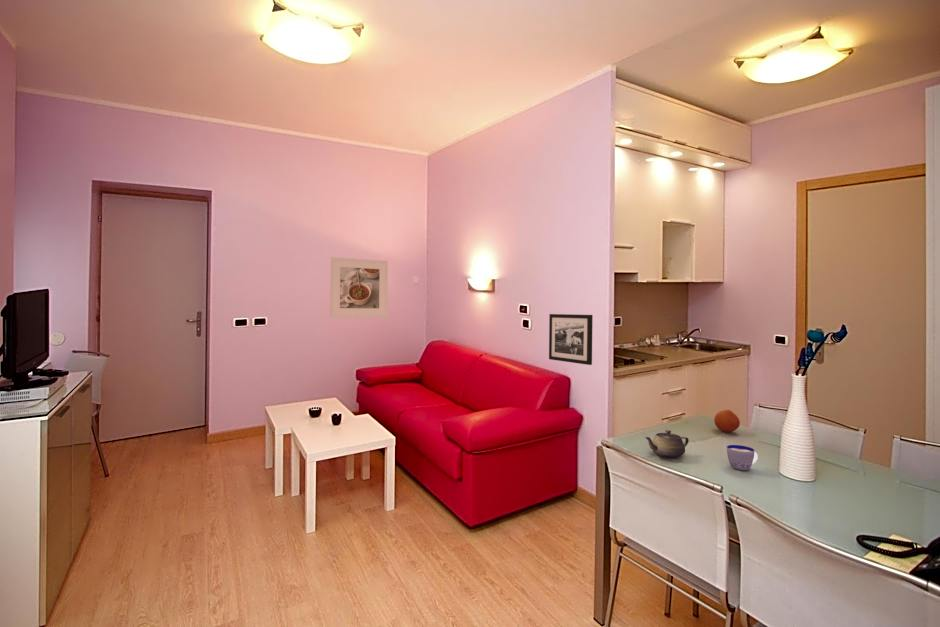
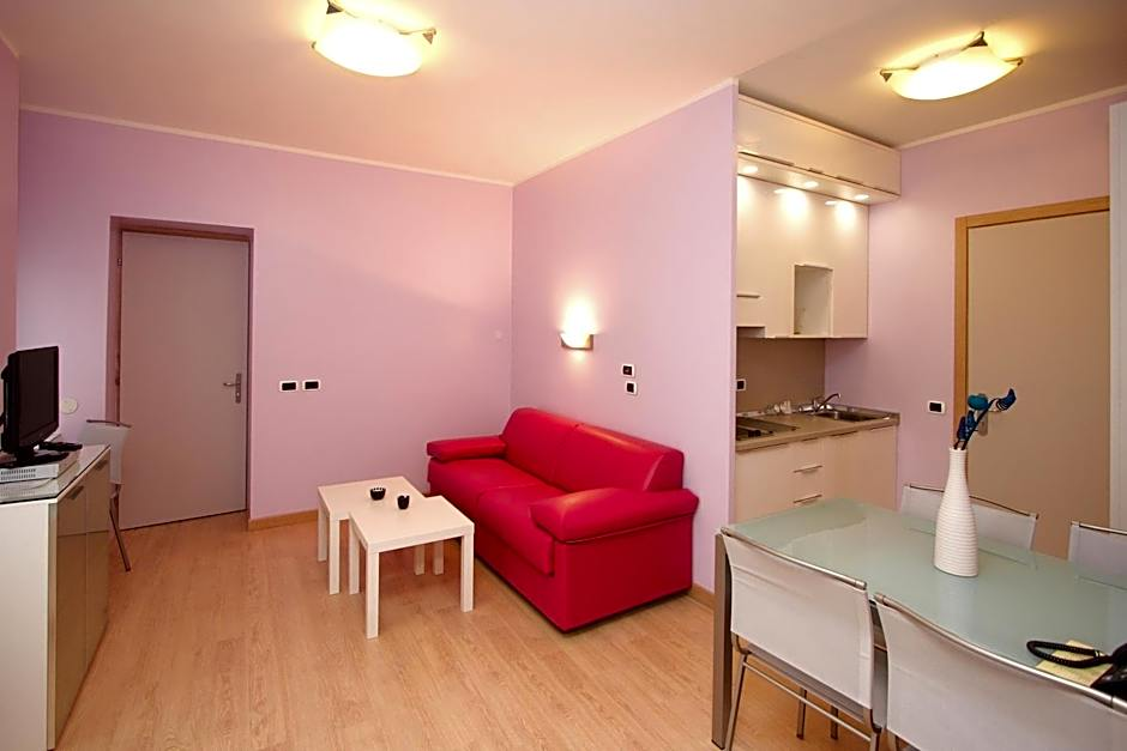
- picture frame [548,313,594,366]
- teapot [644,429,690,459]
- cup [726,444,759,471]
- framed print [329,256,389,318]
- fruit [713,409,741,433]
